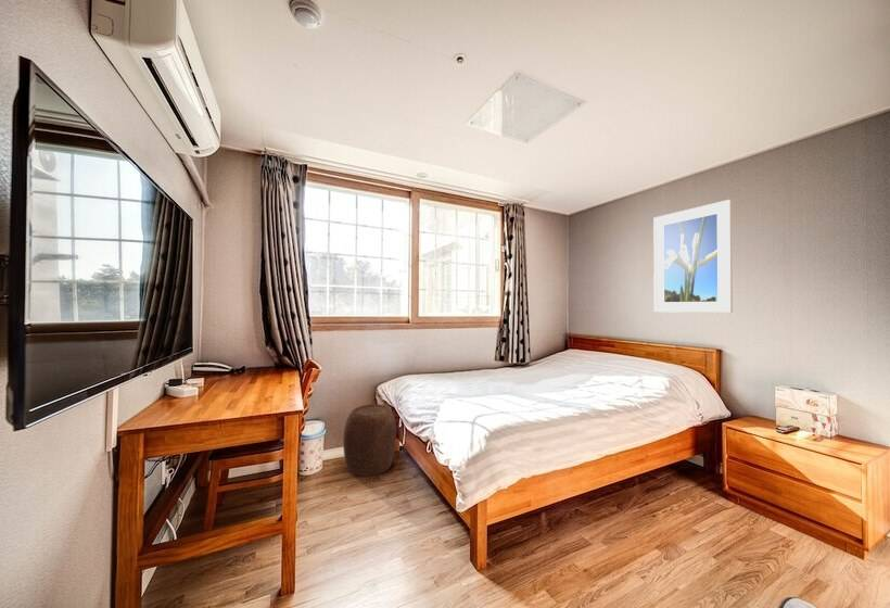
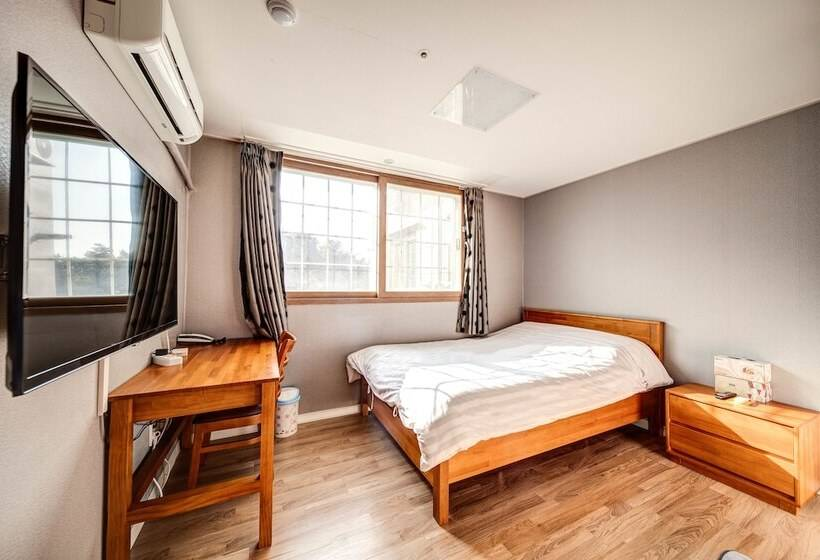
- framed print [652,199,734,314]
- stool [342,403,397,478]
